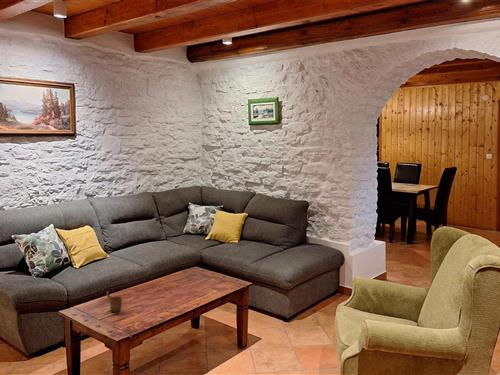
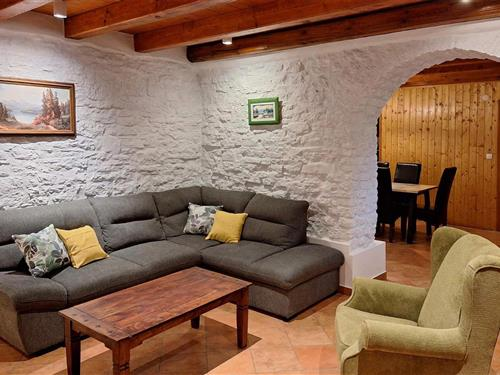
- mug [105,290,123,313]
